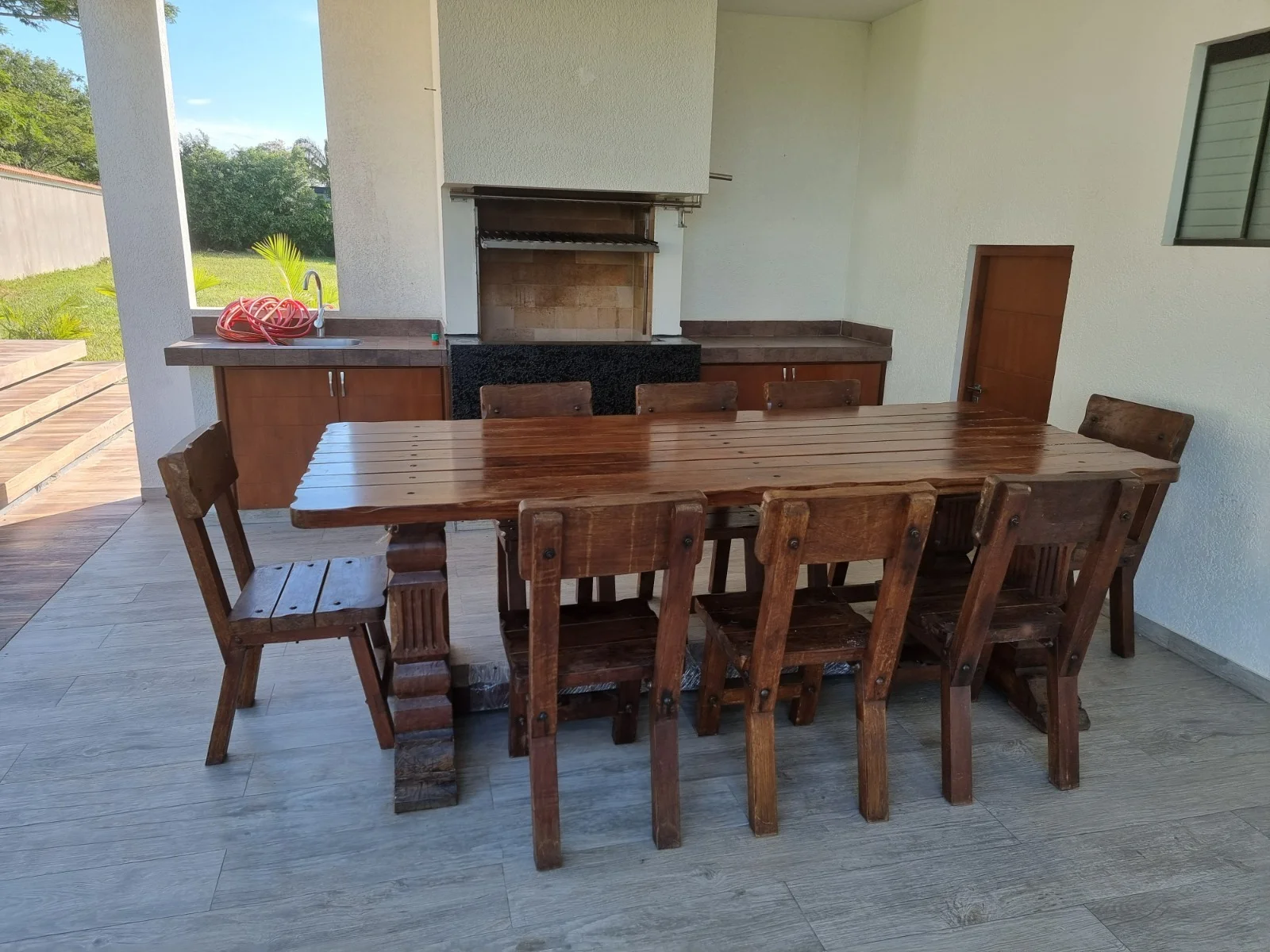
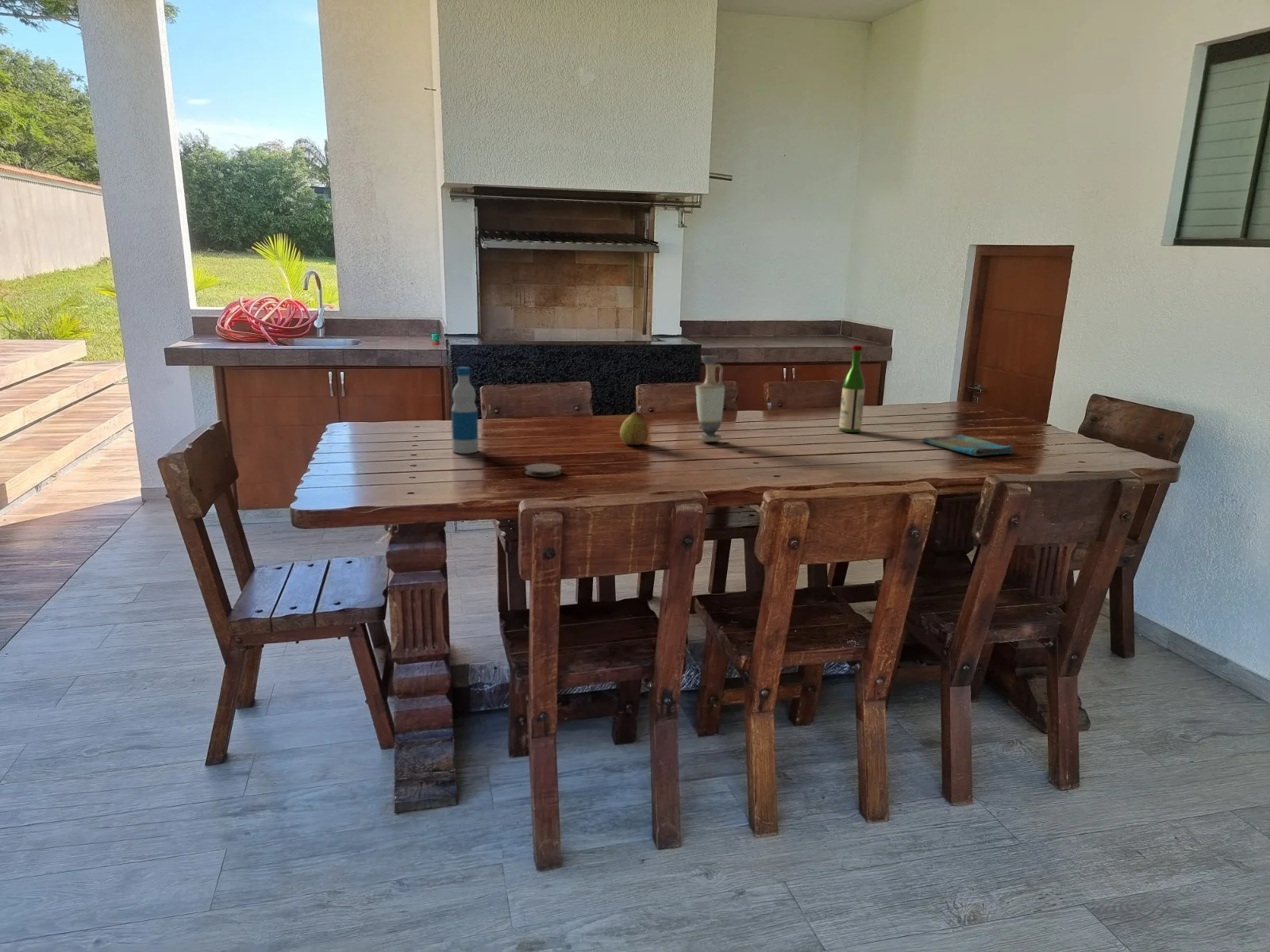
+ fruit [619,407,649,446]
+ coaster [524,463,563,478]
+ vase [695,355,725,443]
+ bottle [451,366,479,455]
+ dish towel [922,434,1015,457]
+ wine bottle [838,344,866,433]
